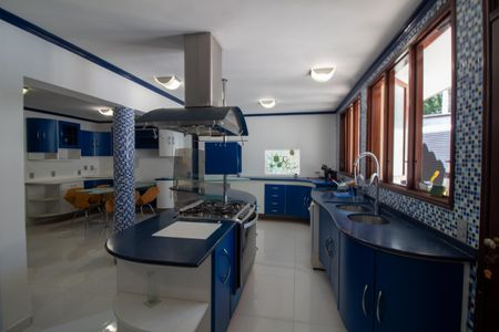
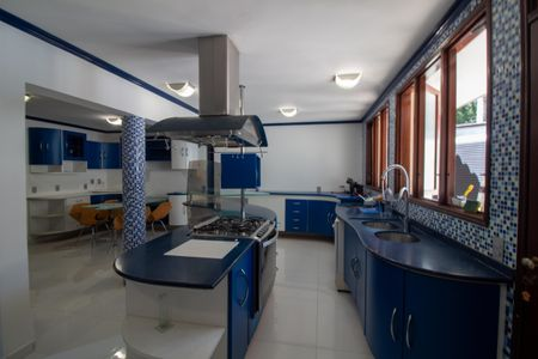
- wall art [264,148,302,176]
